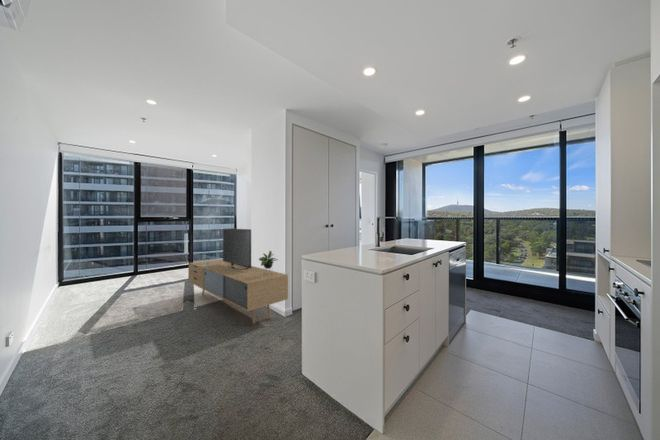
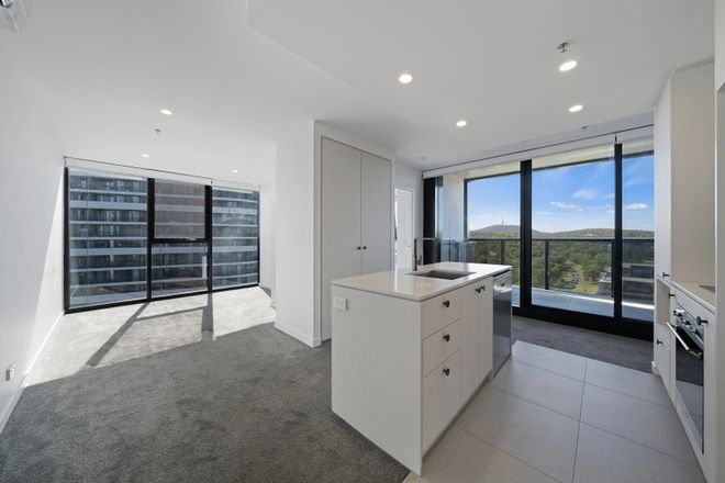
- media console [188,227,289,325]
